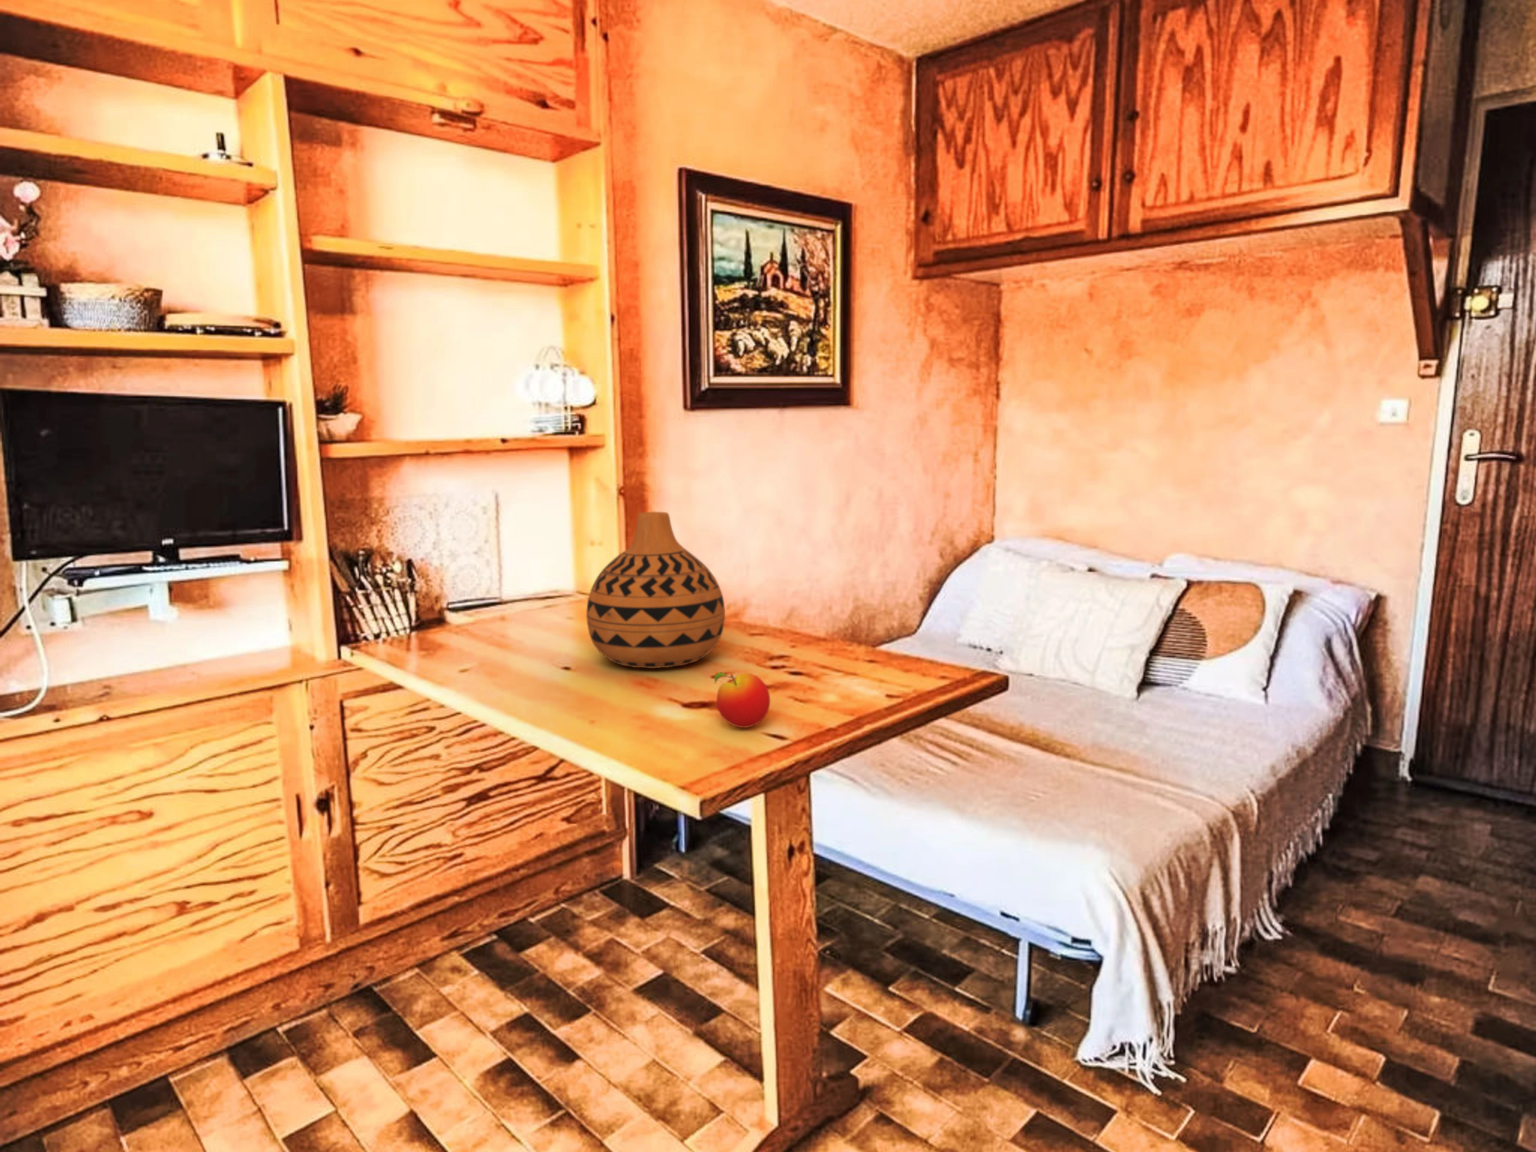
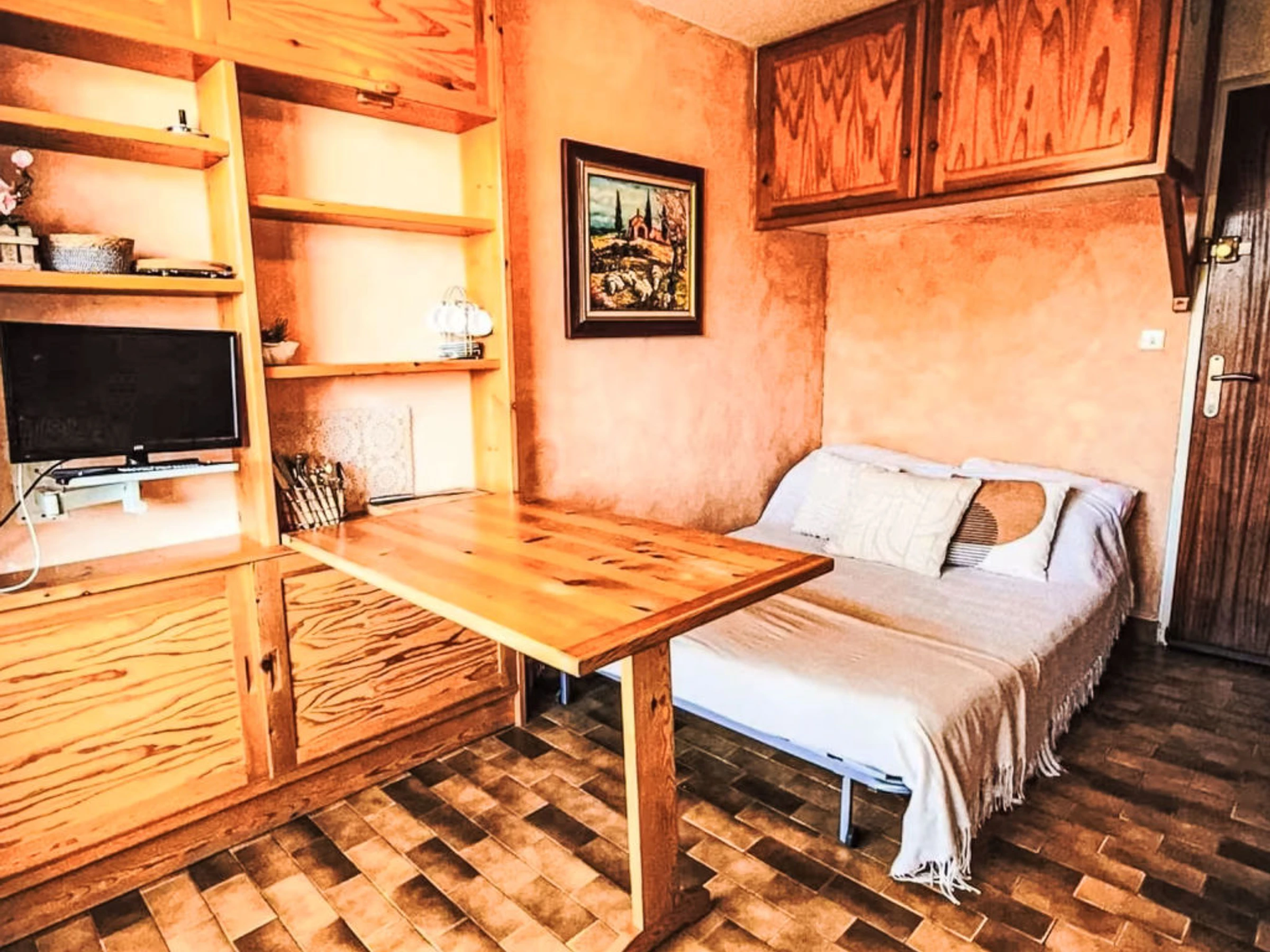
- vase [585,511,726,669]
- apple [714,672,770,728]
